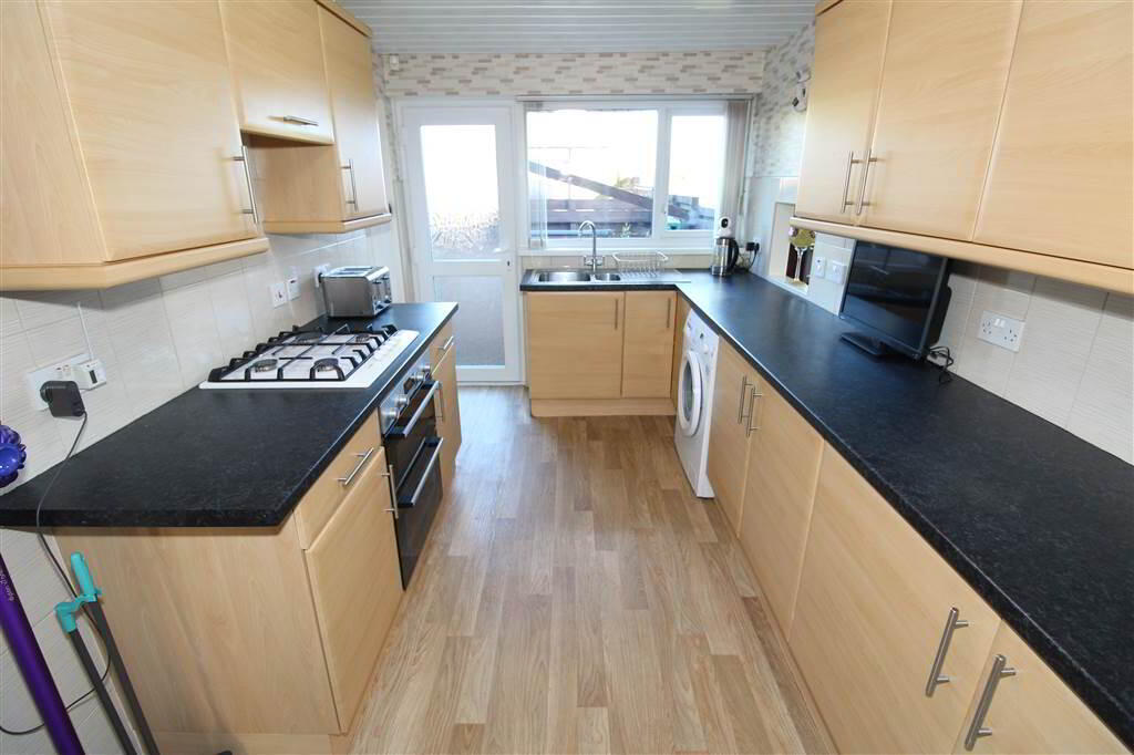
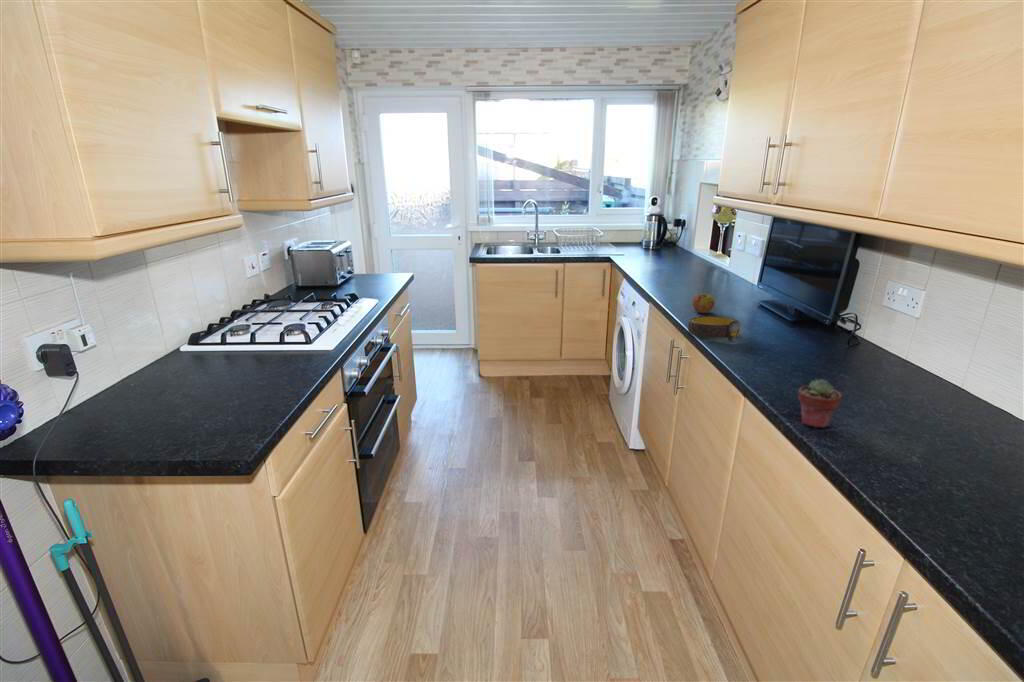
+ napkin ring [687,315,742,343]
+ potted succulent [797,378,843,429]
+ apple [692,293,716,314]
